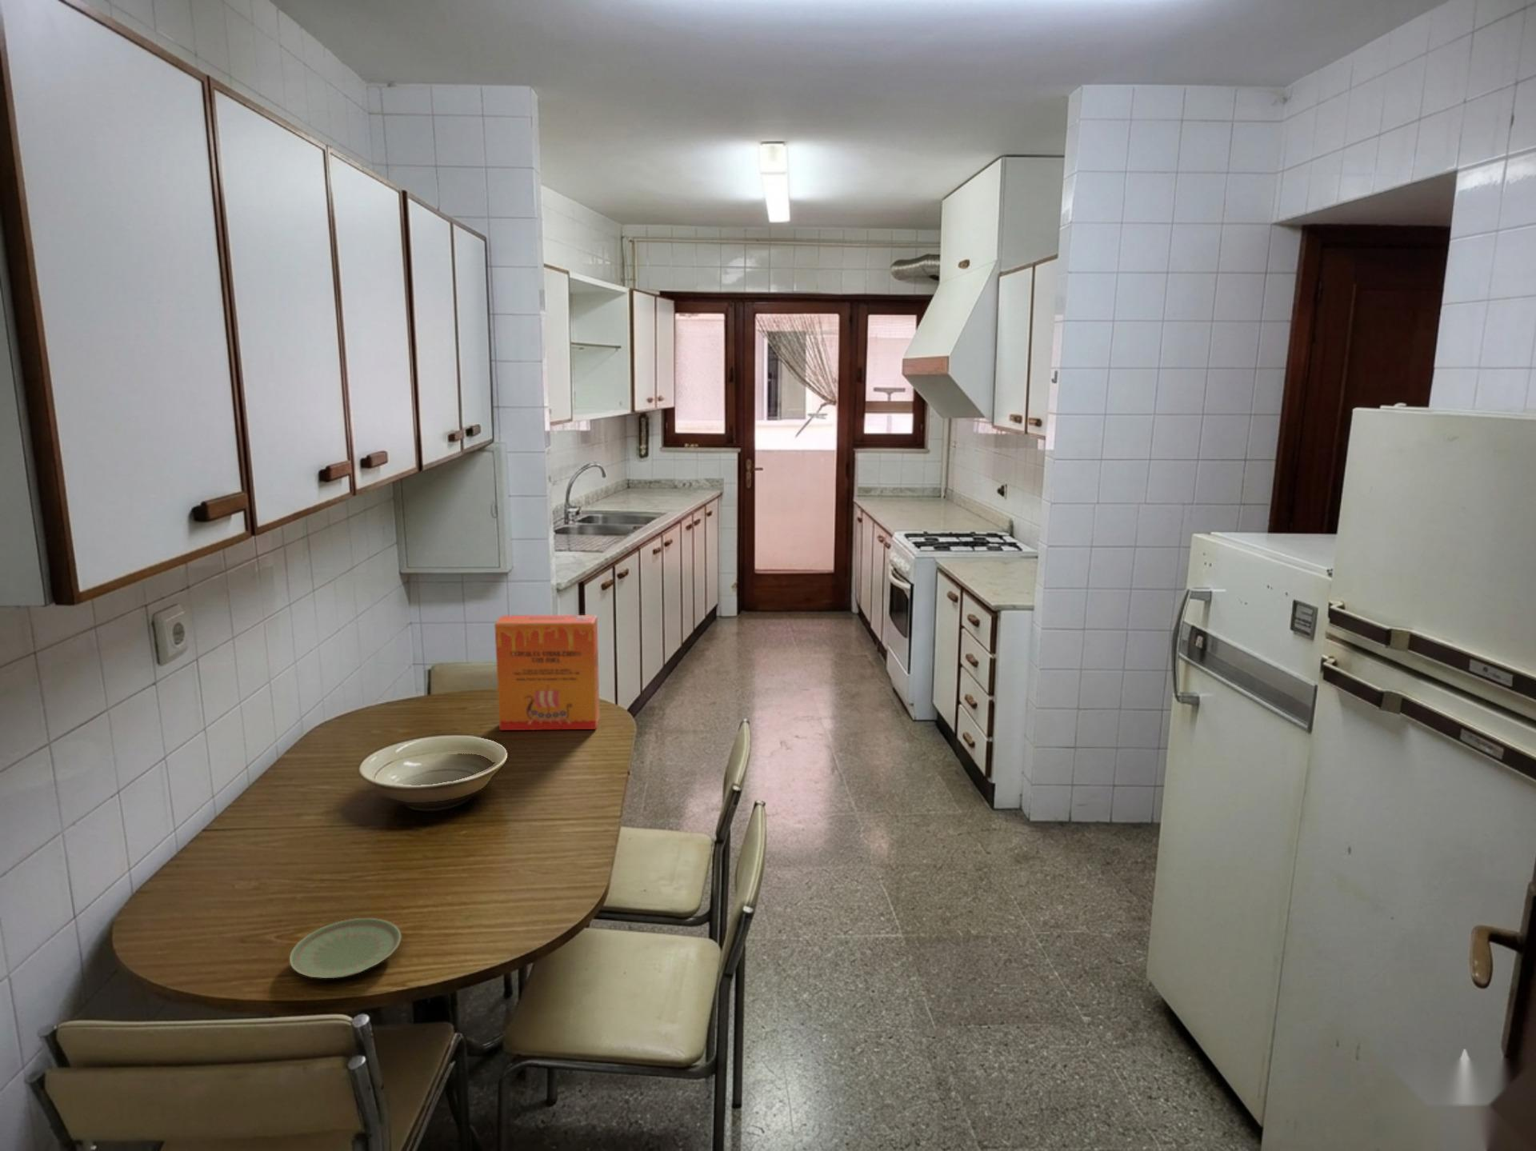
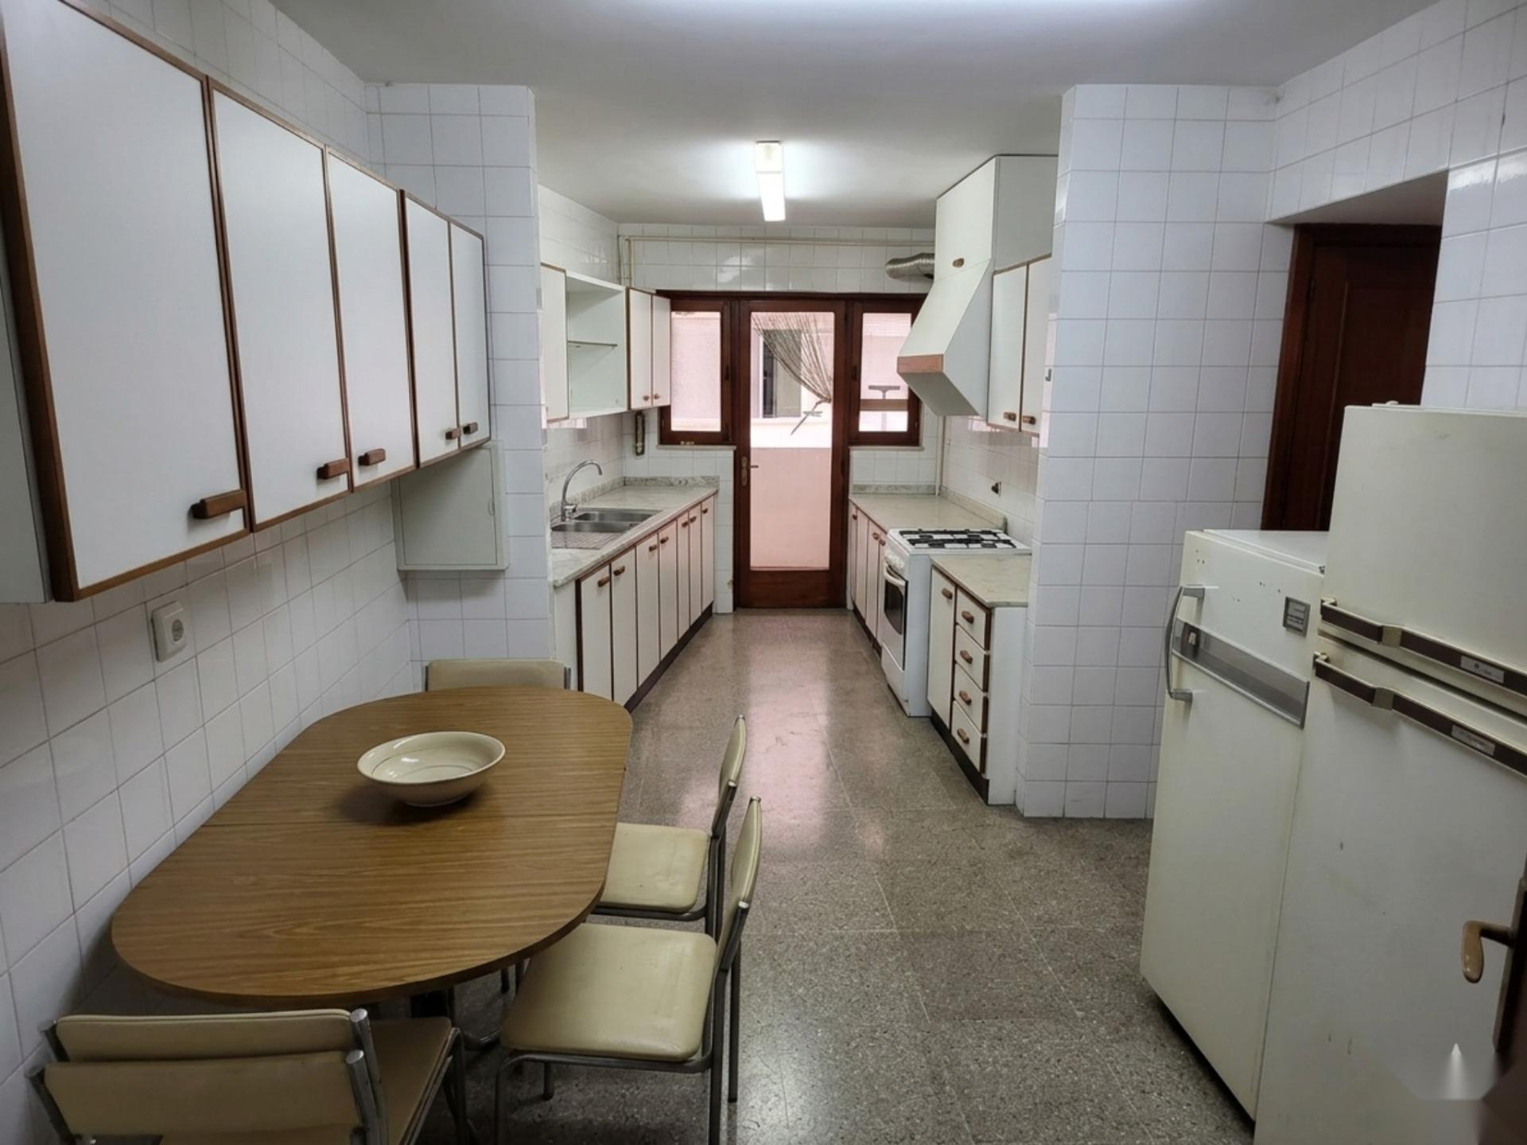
- cereal box [493,614,601,731]
- plate [289,918,402,979]
